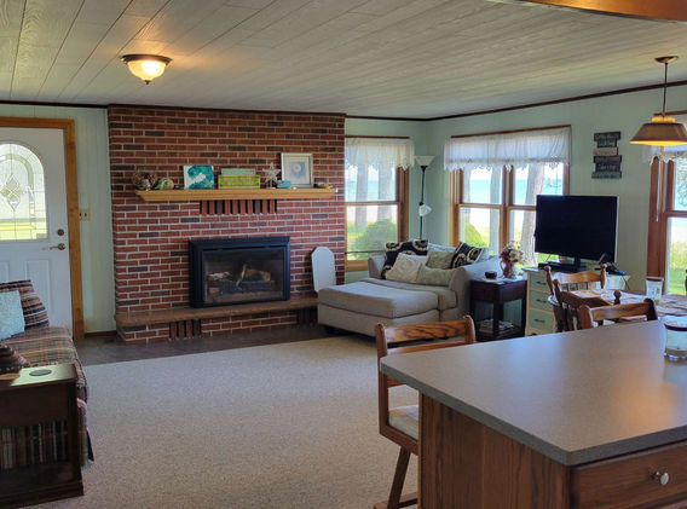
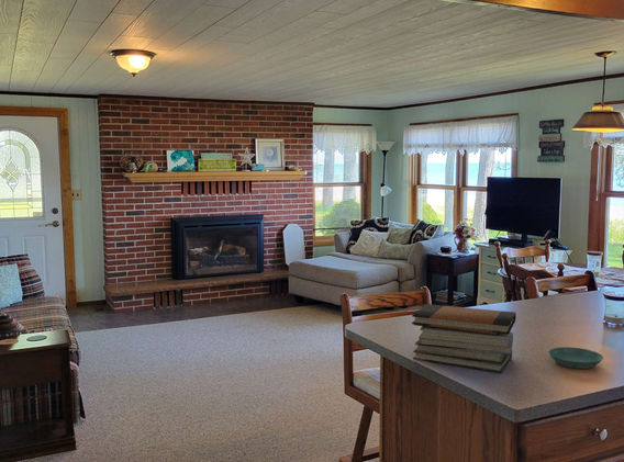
+ saucer [547,346,604,370]
+ book stack [411,303,517,373]
